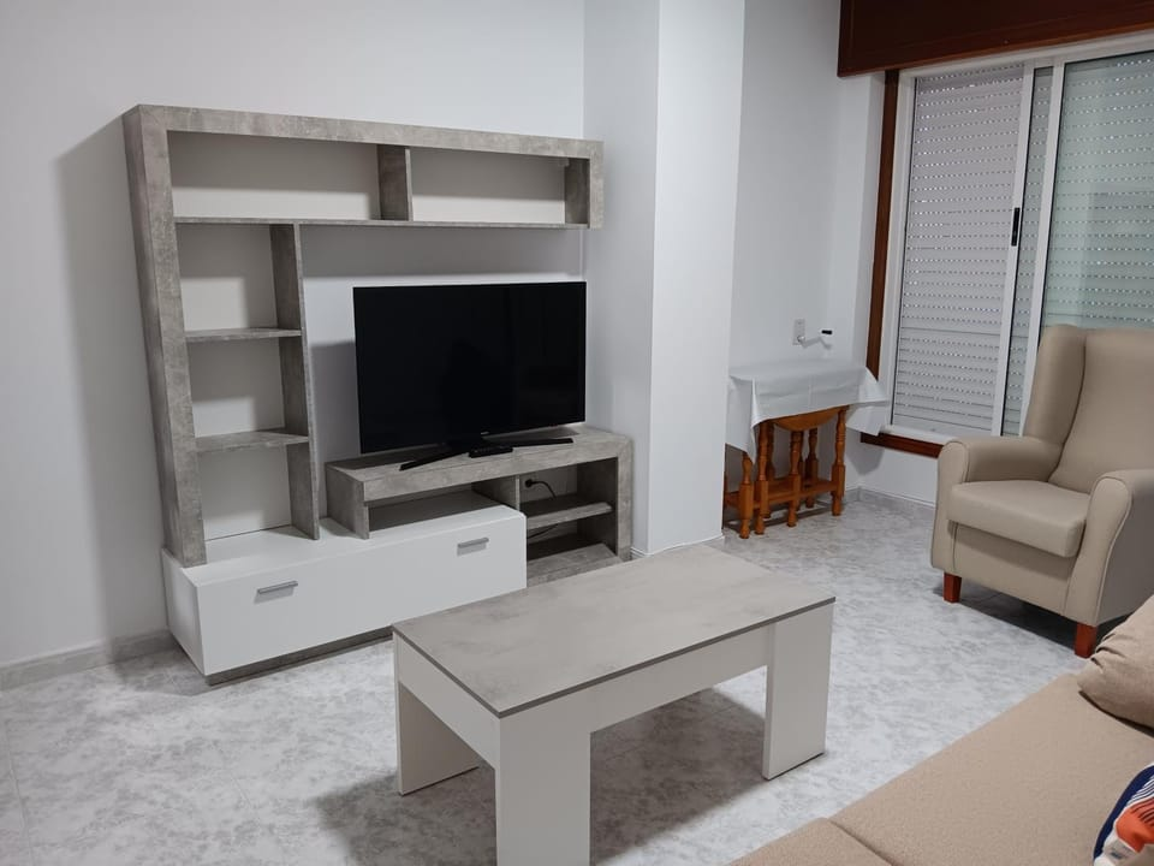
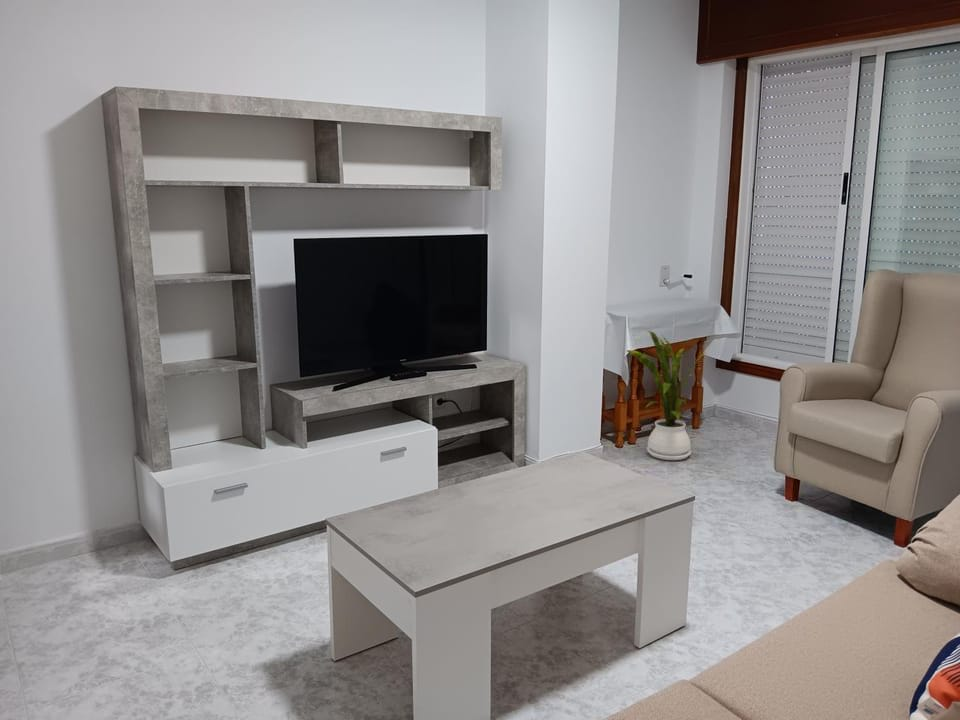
+ house plant [626,330,709,461]
